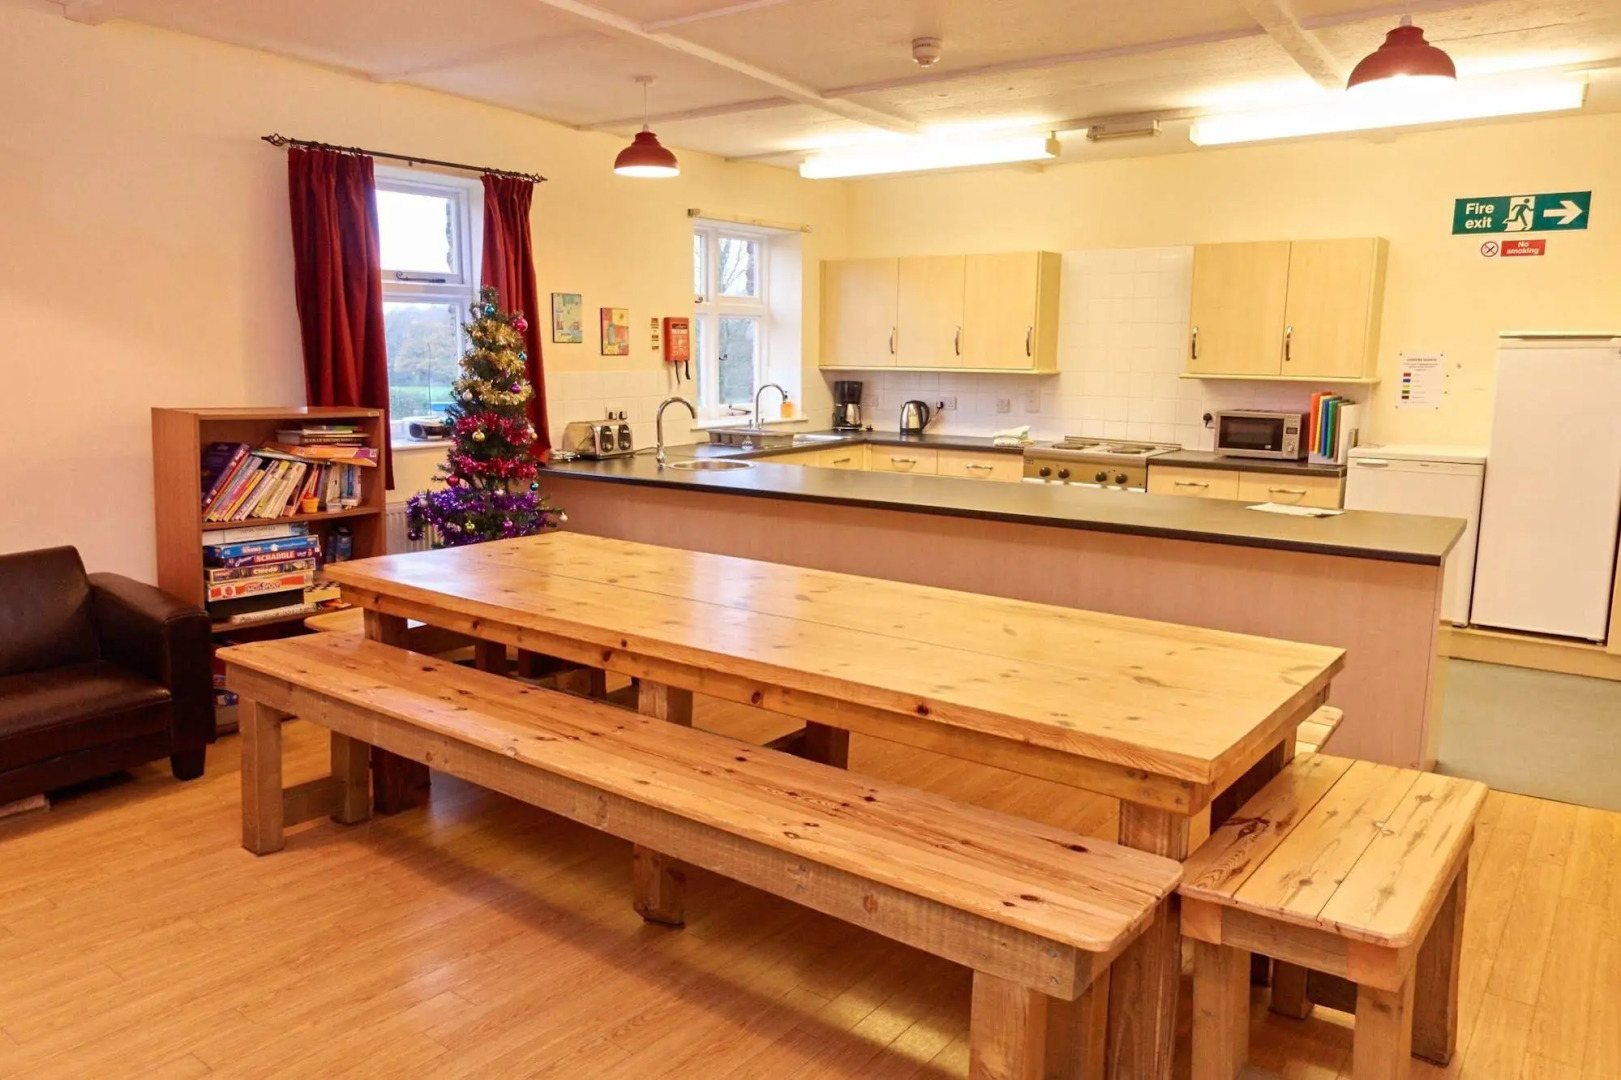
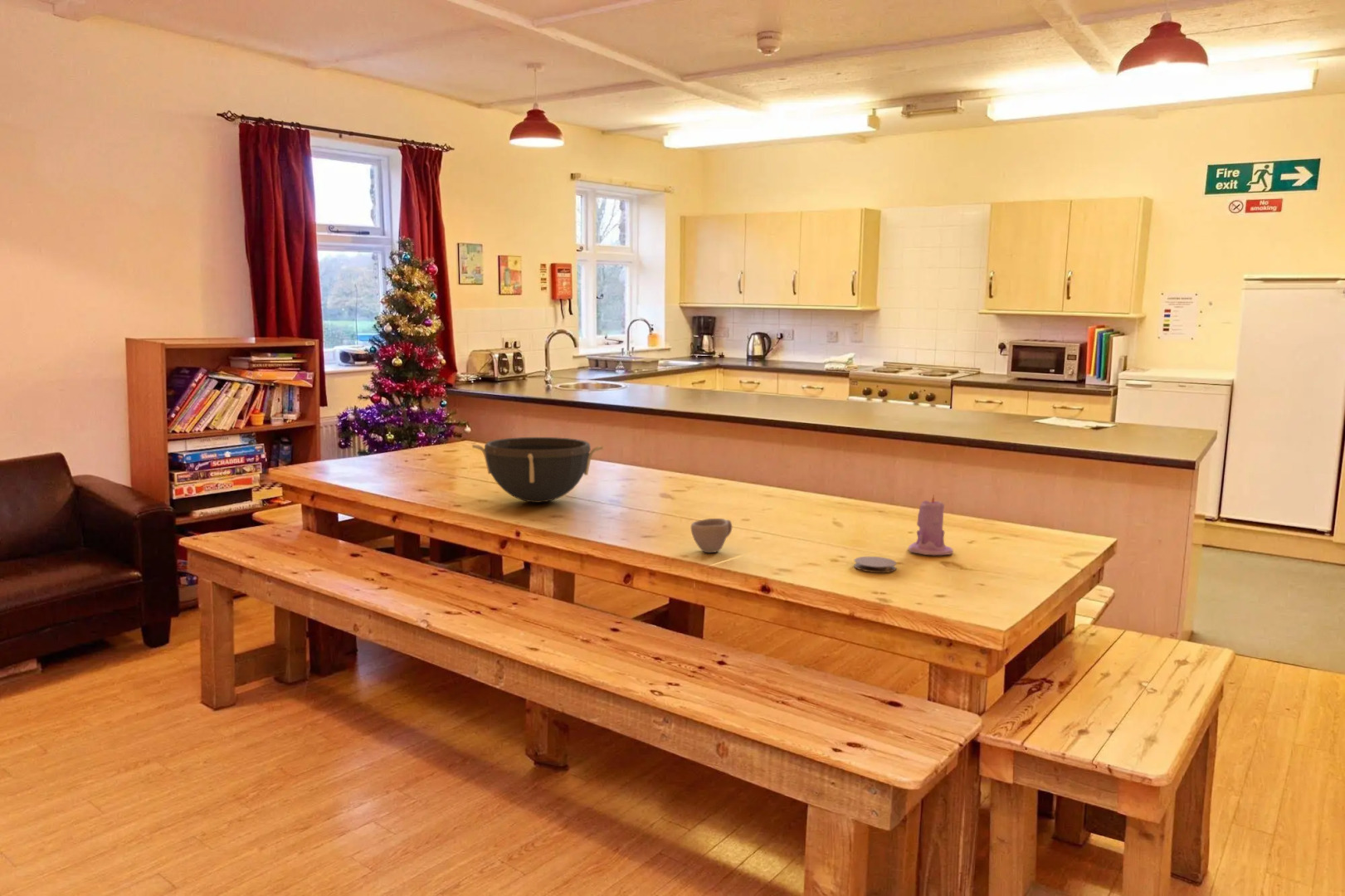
+ cup [690,518,733,553]
+ bowl [471,436,604,504]
+ candle [908,495,954,556]
+ coaster [853,556,898,573]
